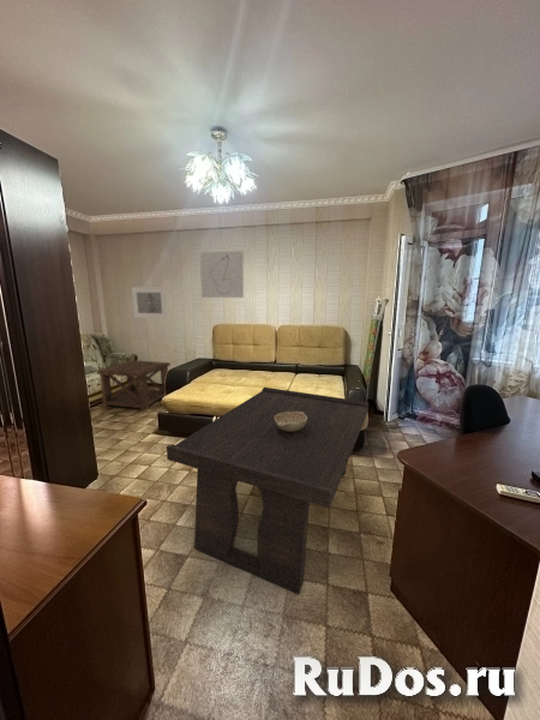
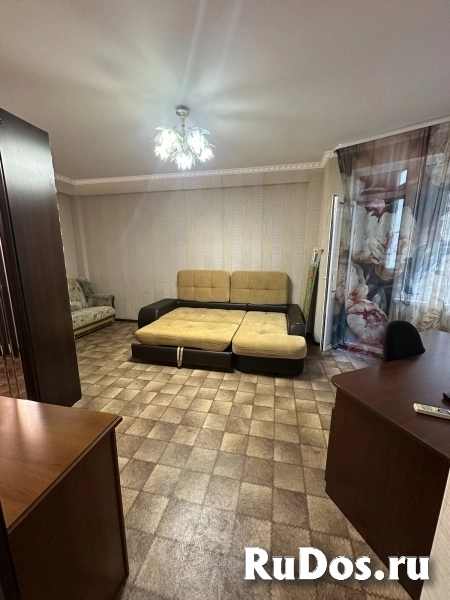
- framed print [131,286,168,319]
- side table [96,359,172,412]
- wall art [199,250,245,299]
- decorative bowl [274,412,307,432]
- coffee table [166,386,370,595]
